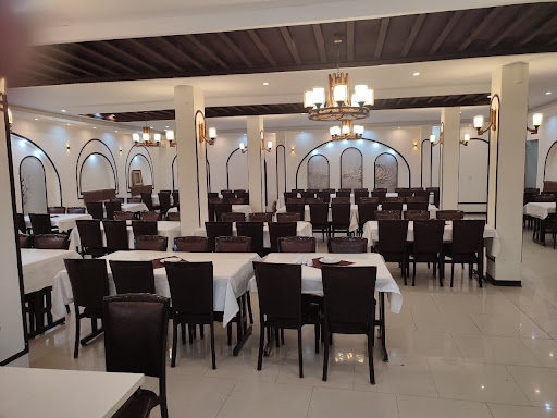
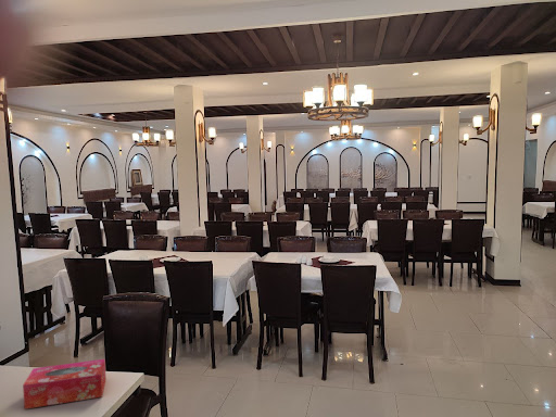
+ tissue box [22,358,108,409]
